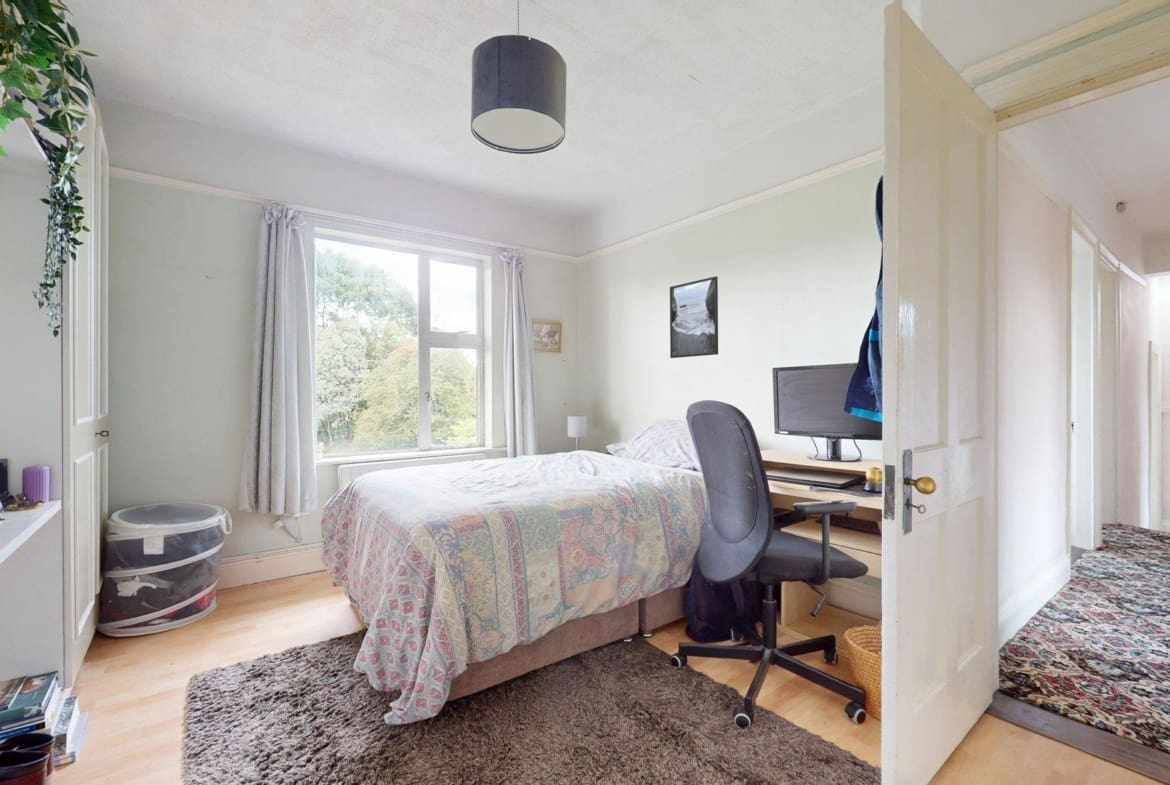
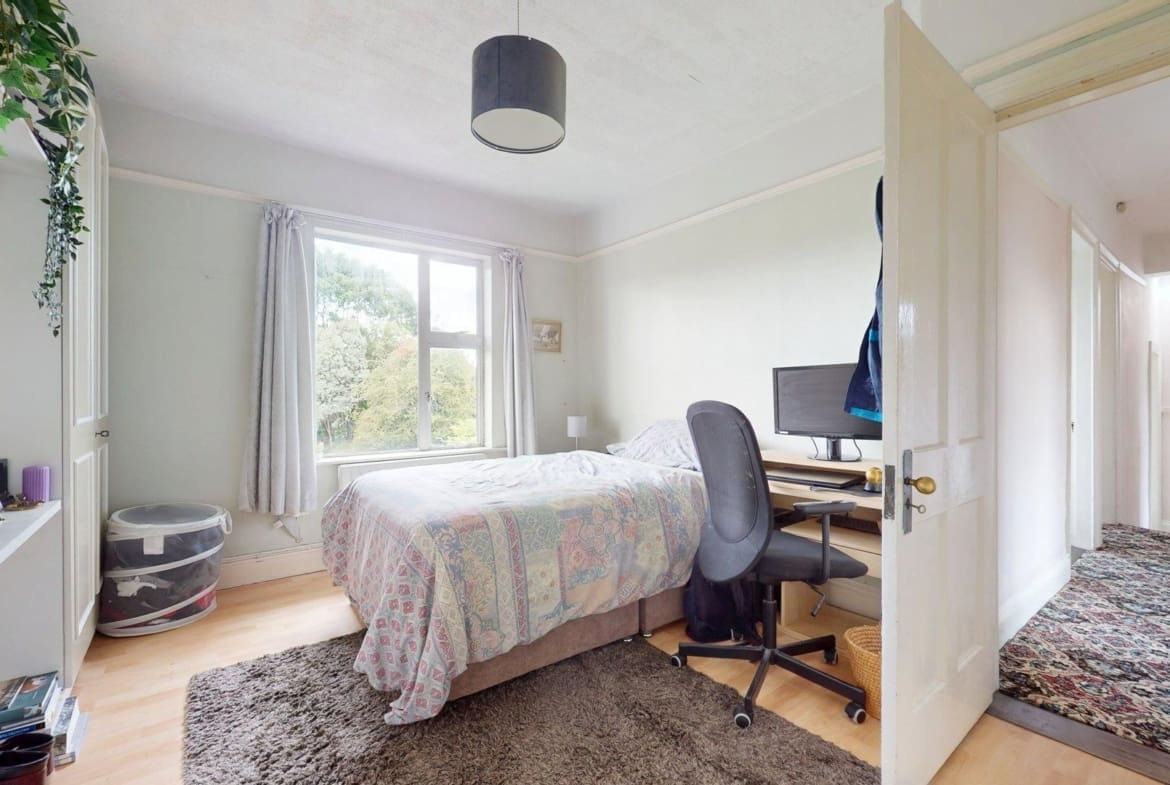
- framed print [669,276,719,359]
